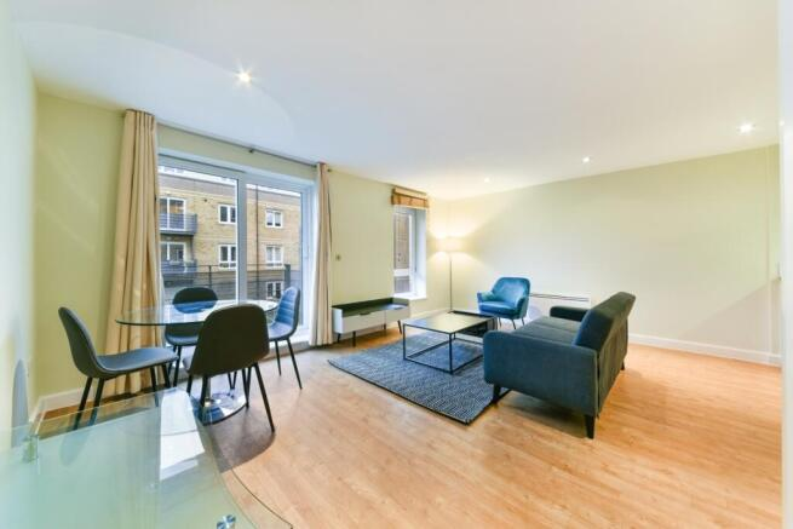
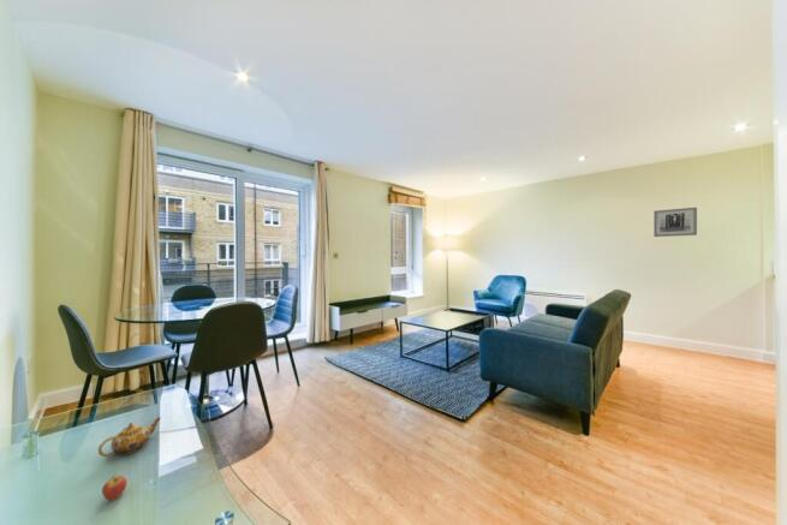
+ fruit [101,475,129,502]
+ wall art [652,207,698,238]
+ teapot [97,417,161,458]
